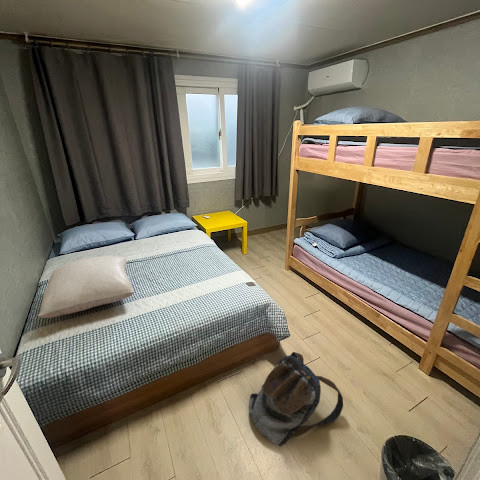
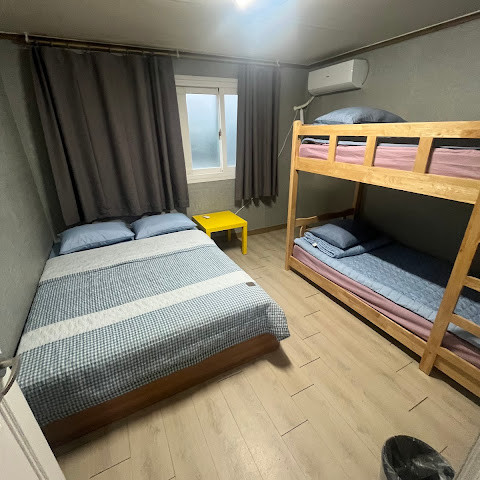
- backpack [248,351,344,447]
- pillow [37,255,135,319]
